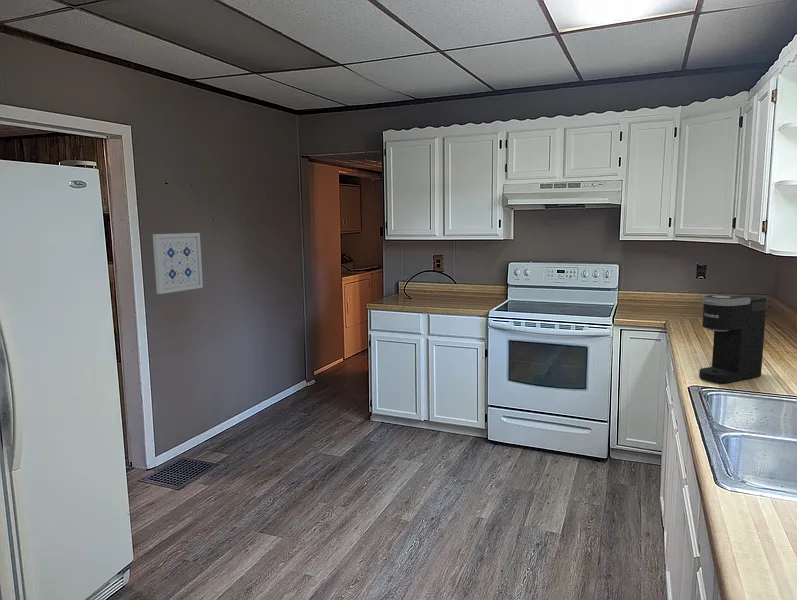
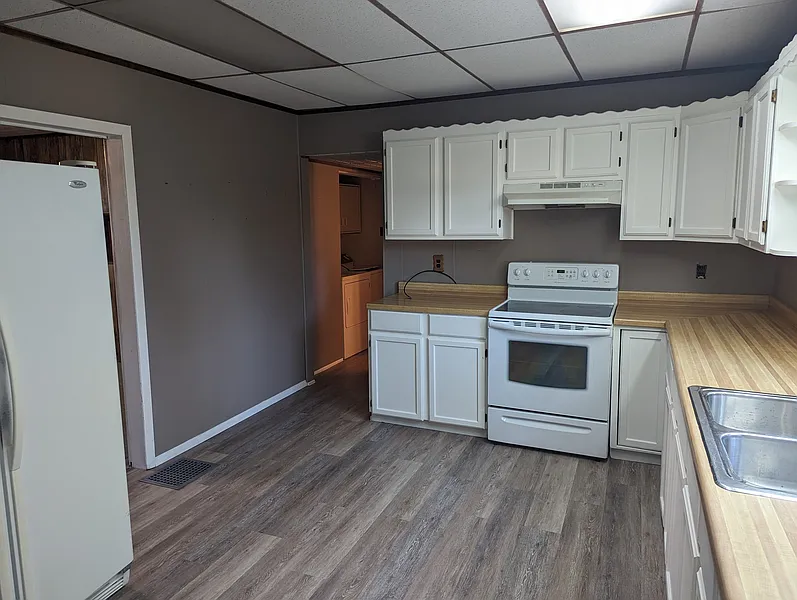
- wall art [152,232,204,295]
- coffee maker [698,293,768,384]
